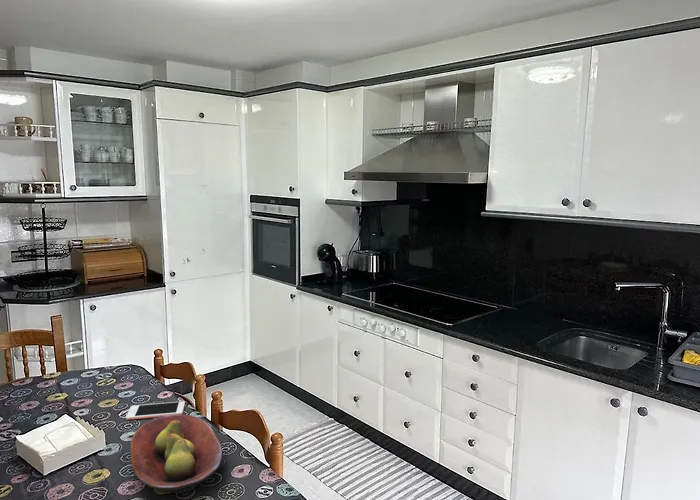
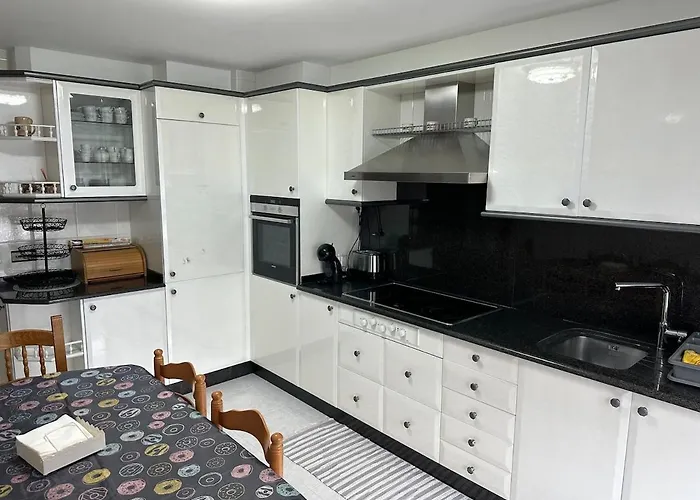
- cell phone [125,400,186,421]
- fruit bowl [130,414,224,494]
